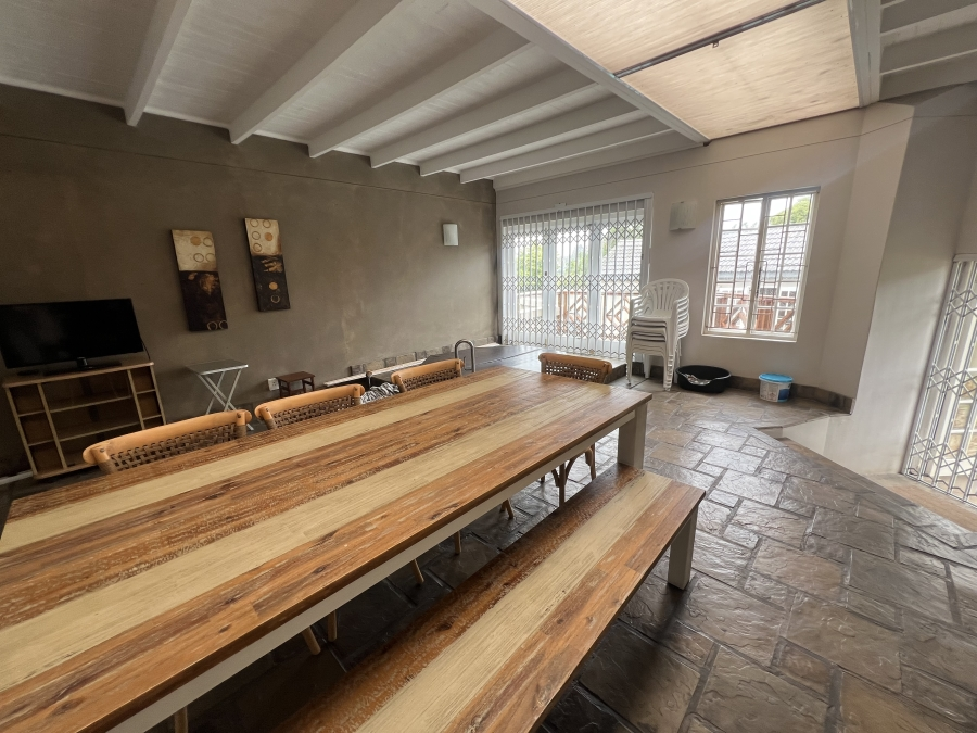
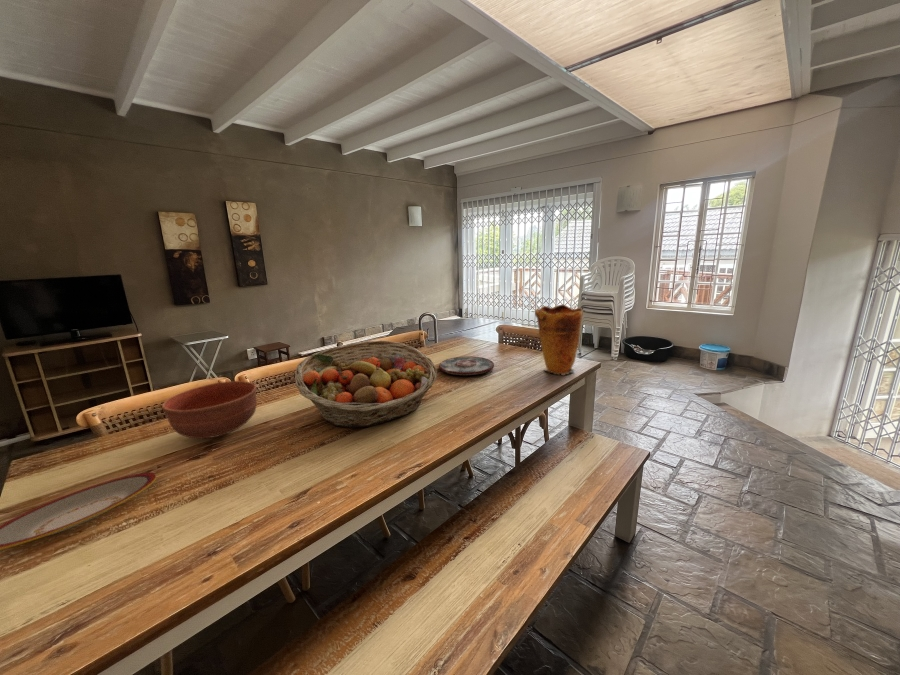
+ fruit basket [294,339,438,428]
+ plate [0,472,158,551]
+ plate [438,355,495,376]
+ bowl [161,380,258,439]
+ vase [534,303,584,376]
